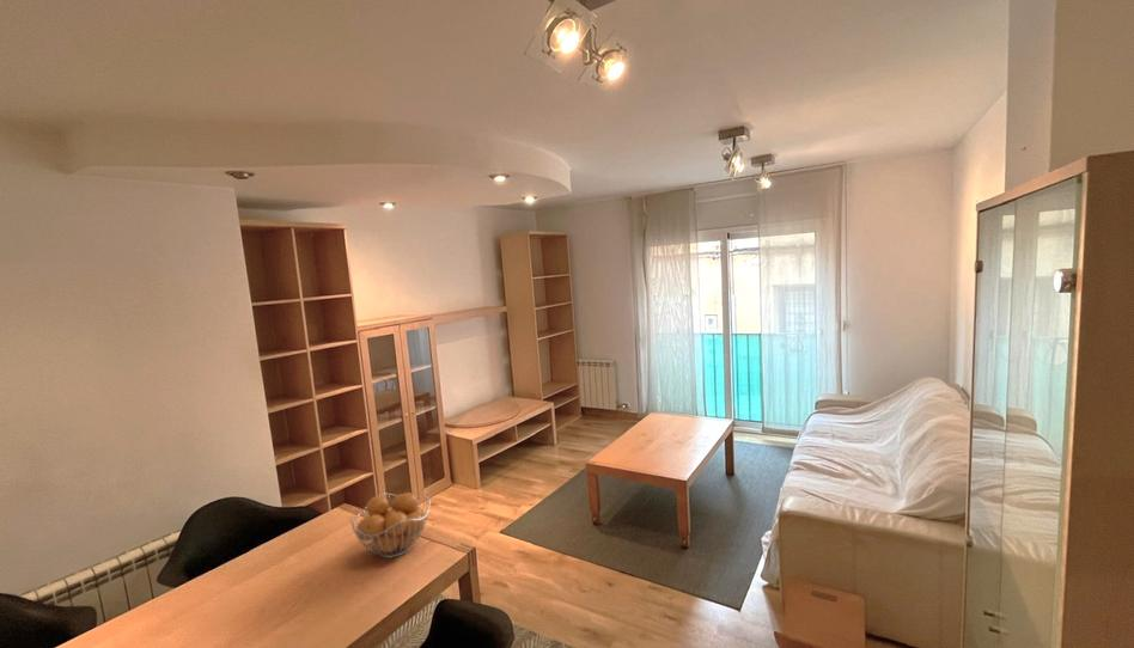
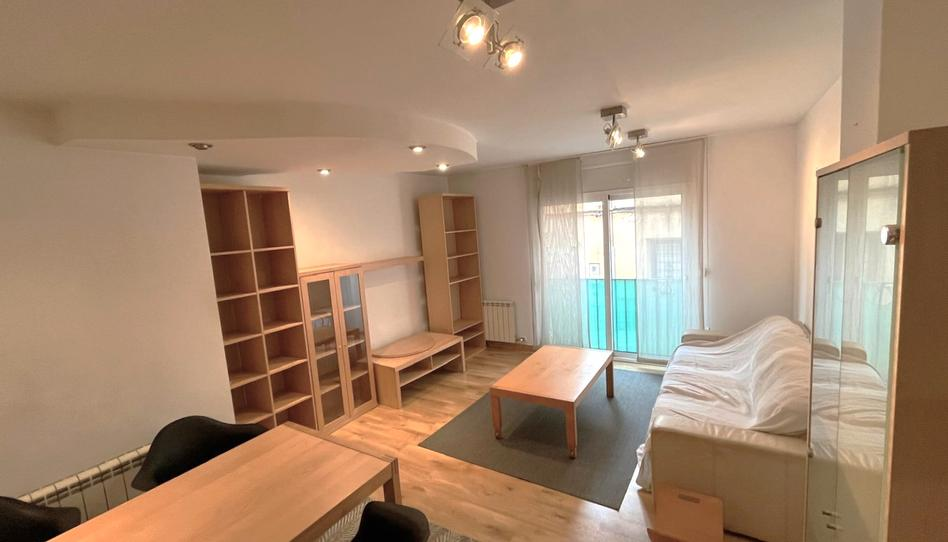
- fruit basket [348,491,431,560]
